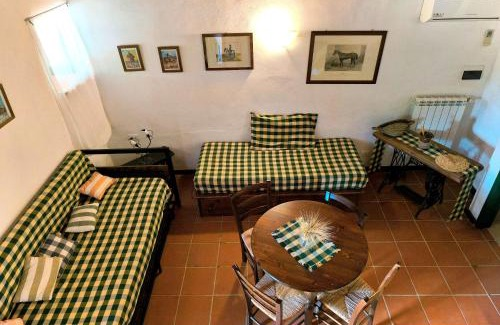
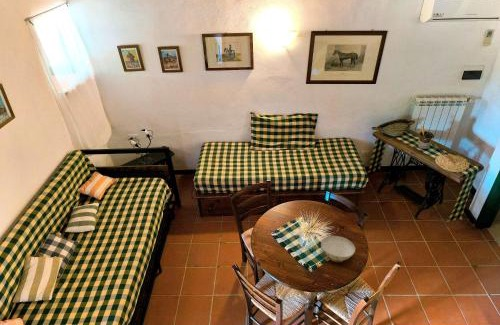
+ ceramic bowl [320,235,356,263]
